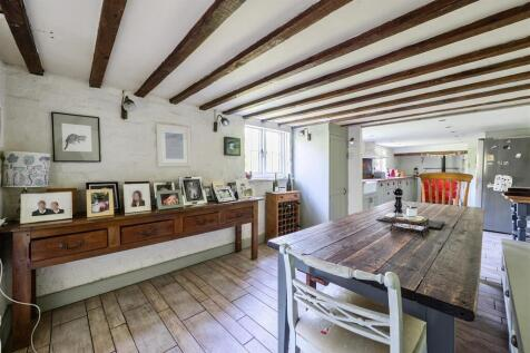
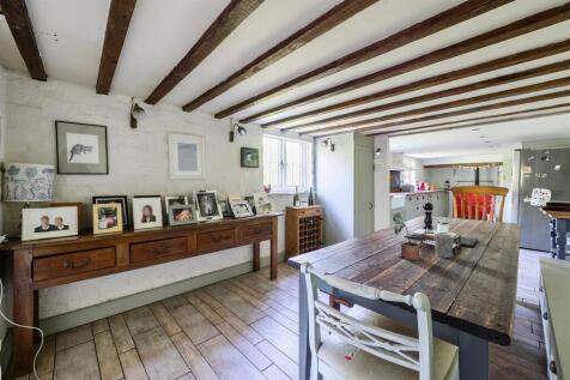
+ potted plant [392,213,423,261]
+ cup [432,233,456,259]
